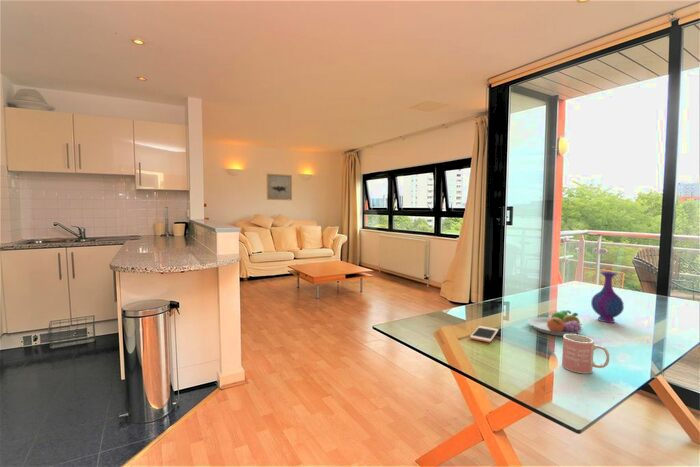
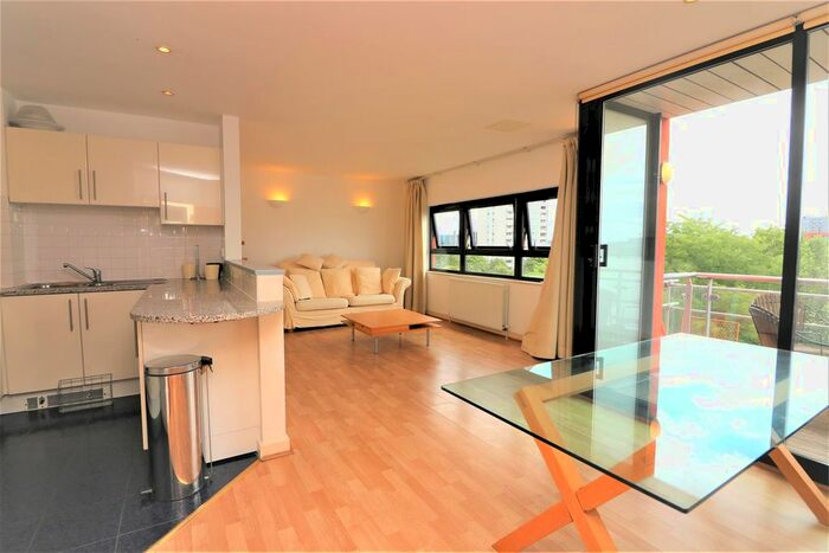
- cell phone [469,325,499,343]
- vase [590,271,625,324]
- wall art [266,173,293,201]
- mug [561,334,610,374]
- fruit bowl [527,309,585,337]
